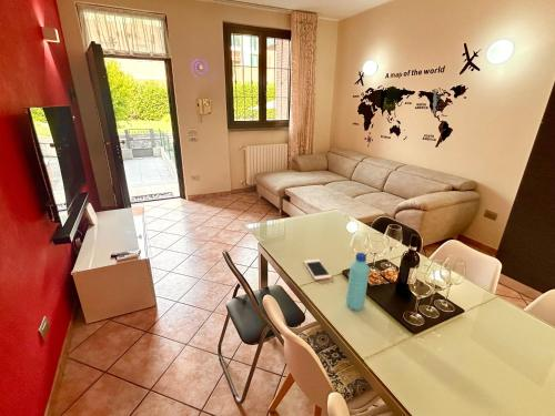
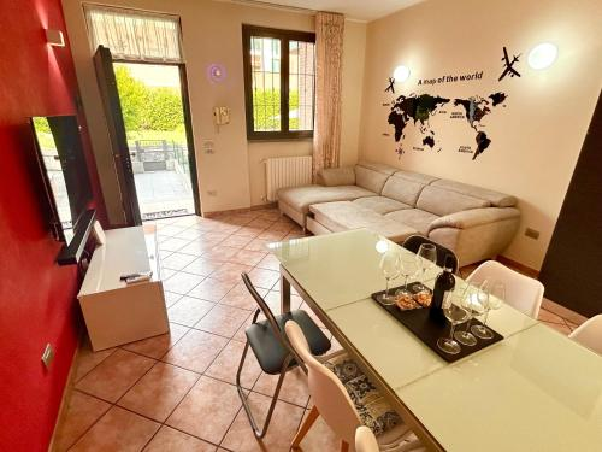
- cell phone [303,258,333,282]
- water bottle [345,252,371,312]
